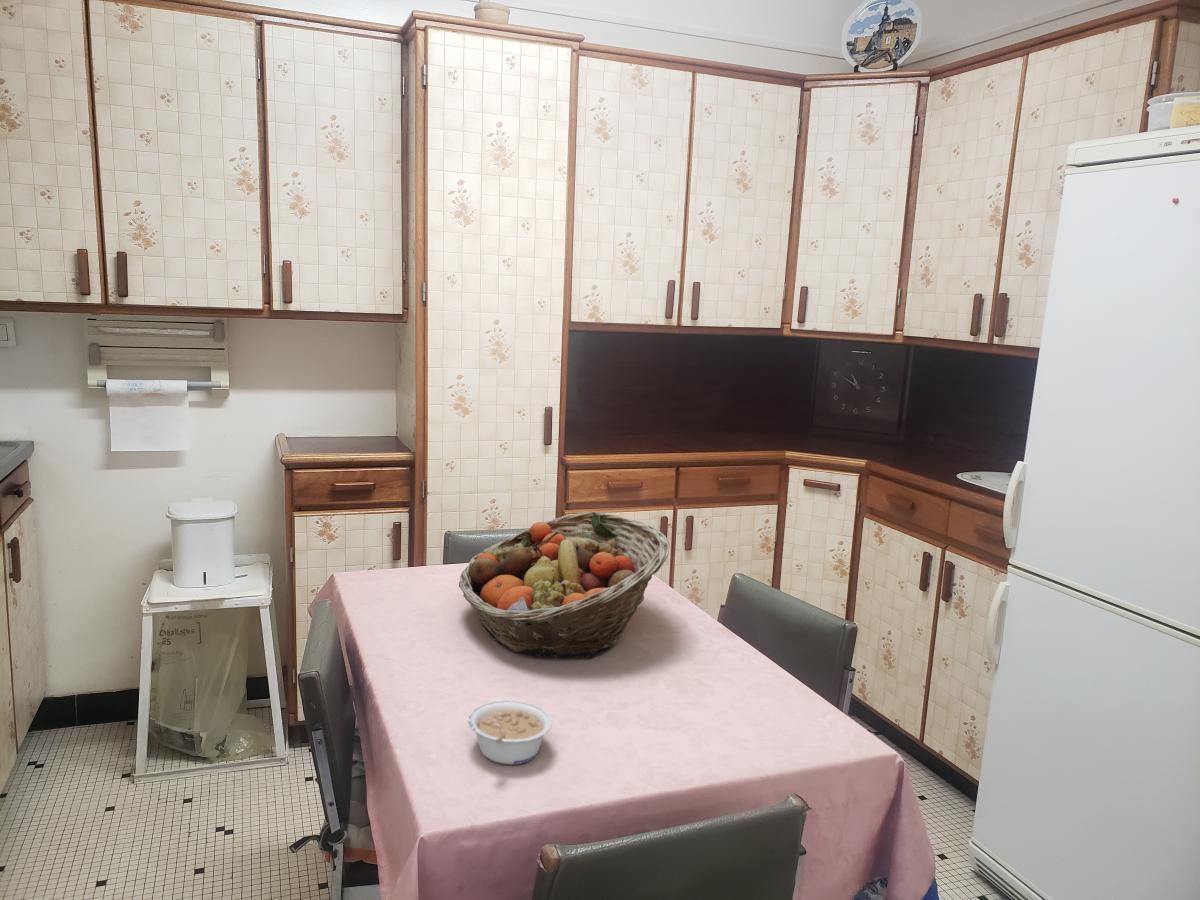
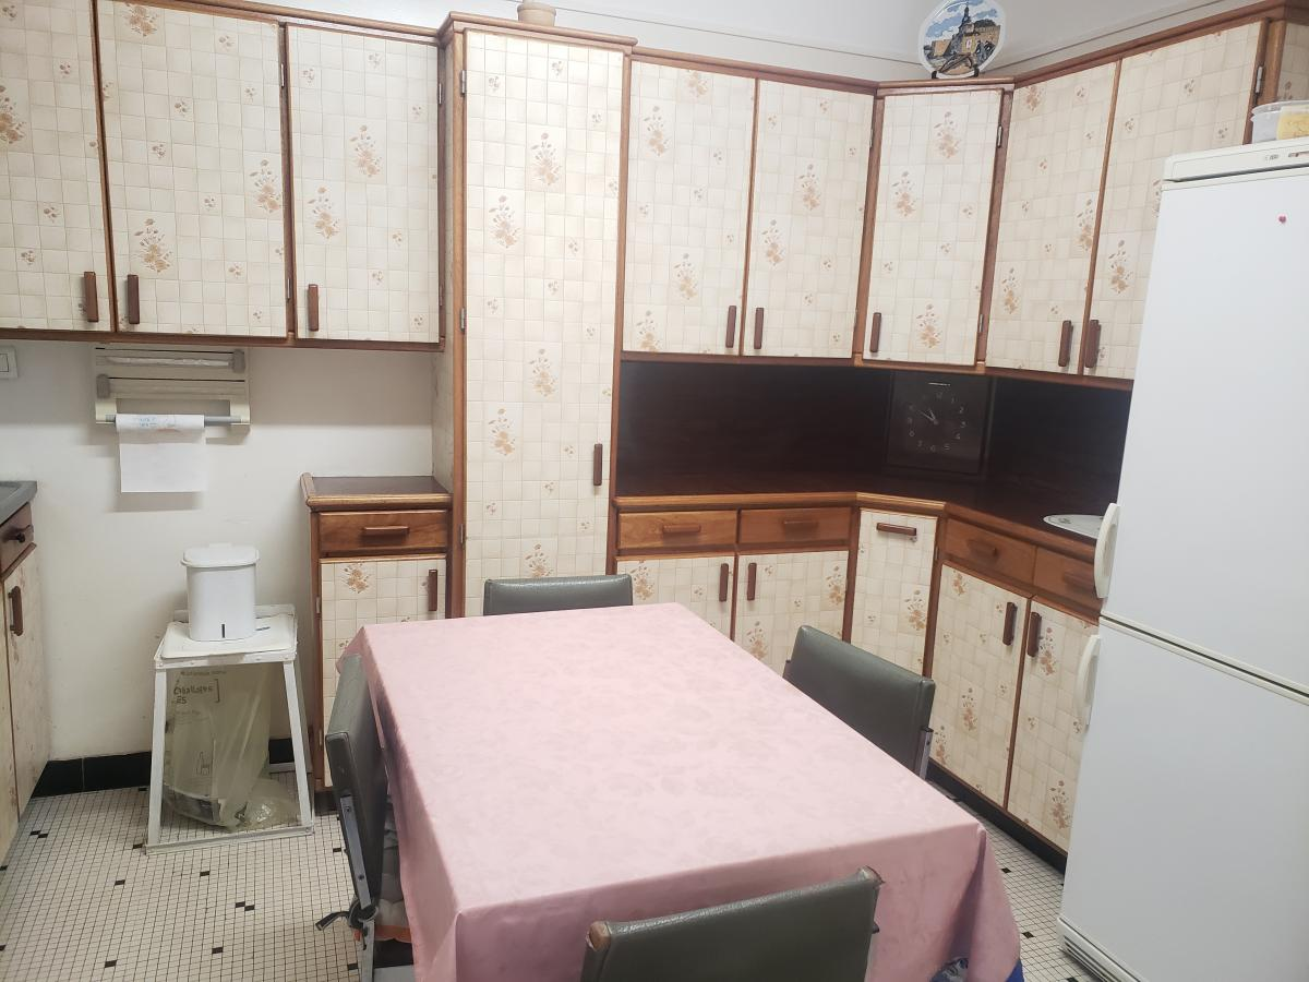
- legume [468,700,553,765]
- fruit basket [458,511,671,659]
